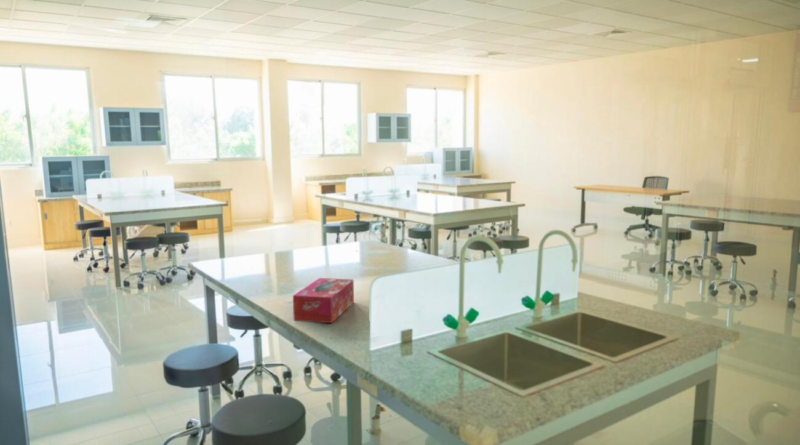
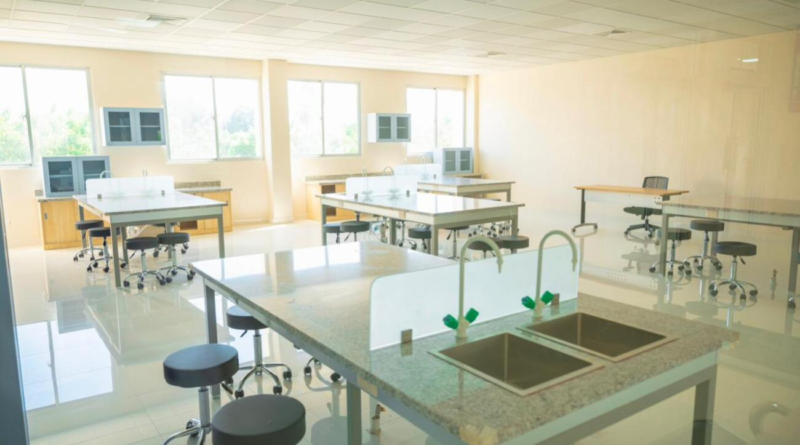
- tissue box [292,277,355,324]
